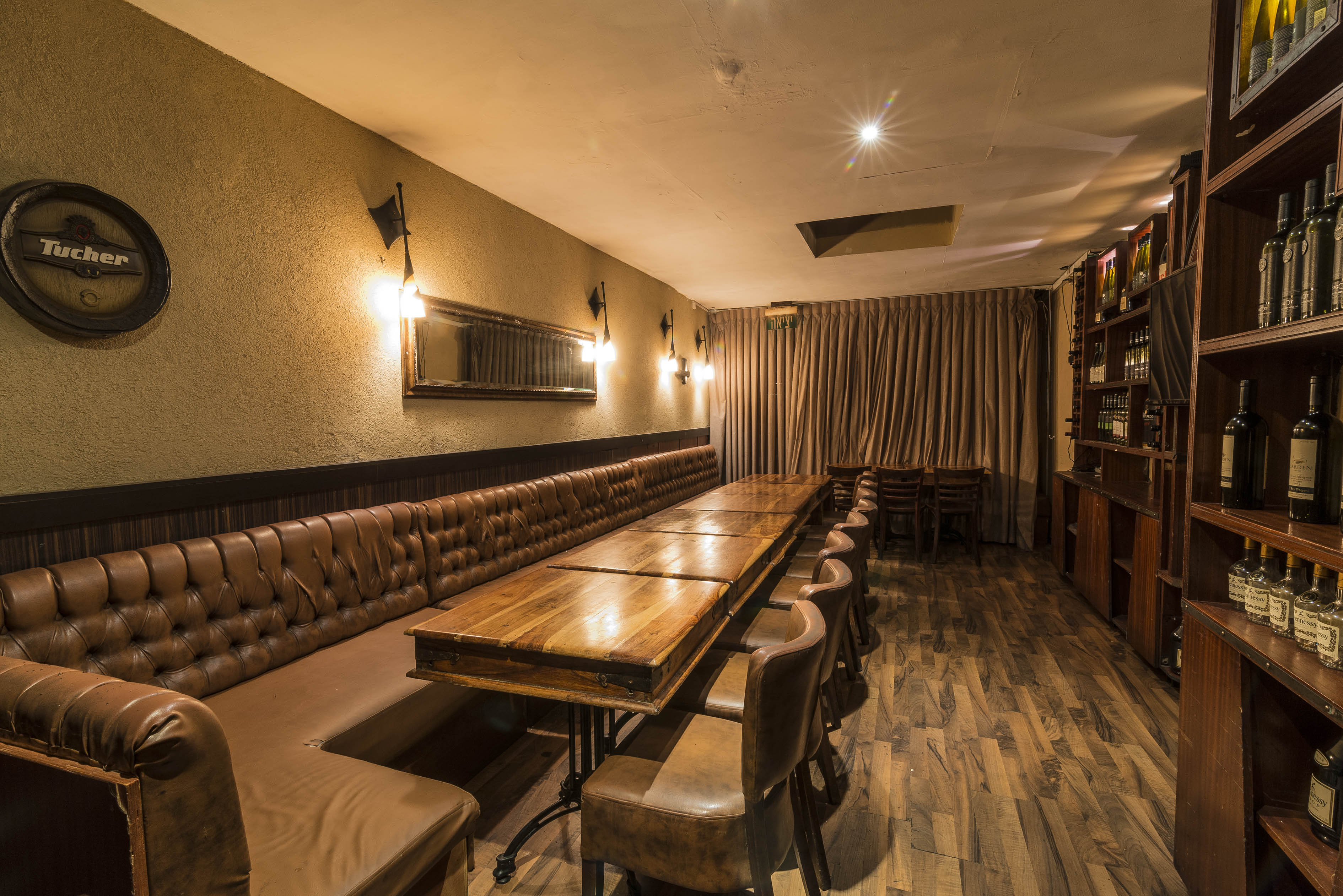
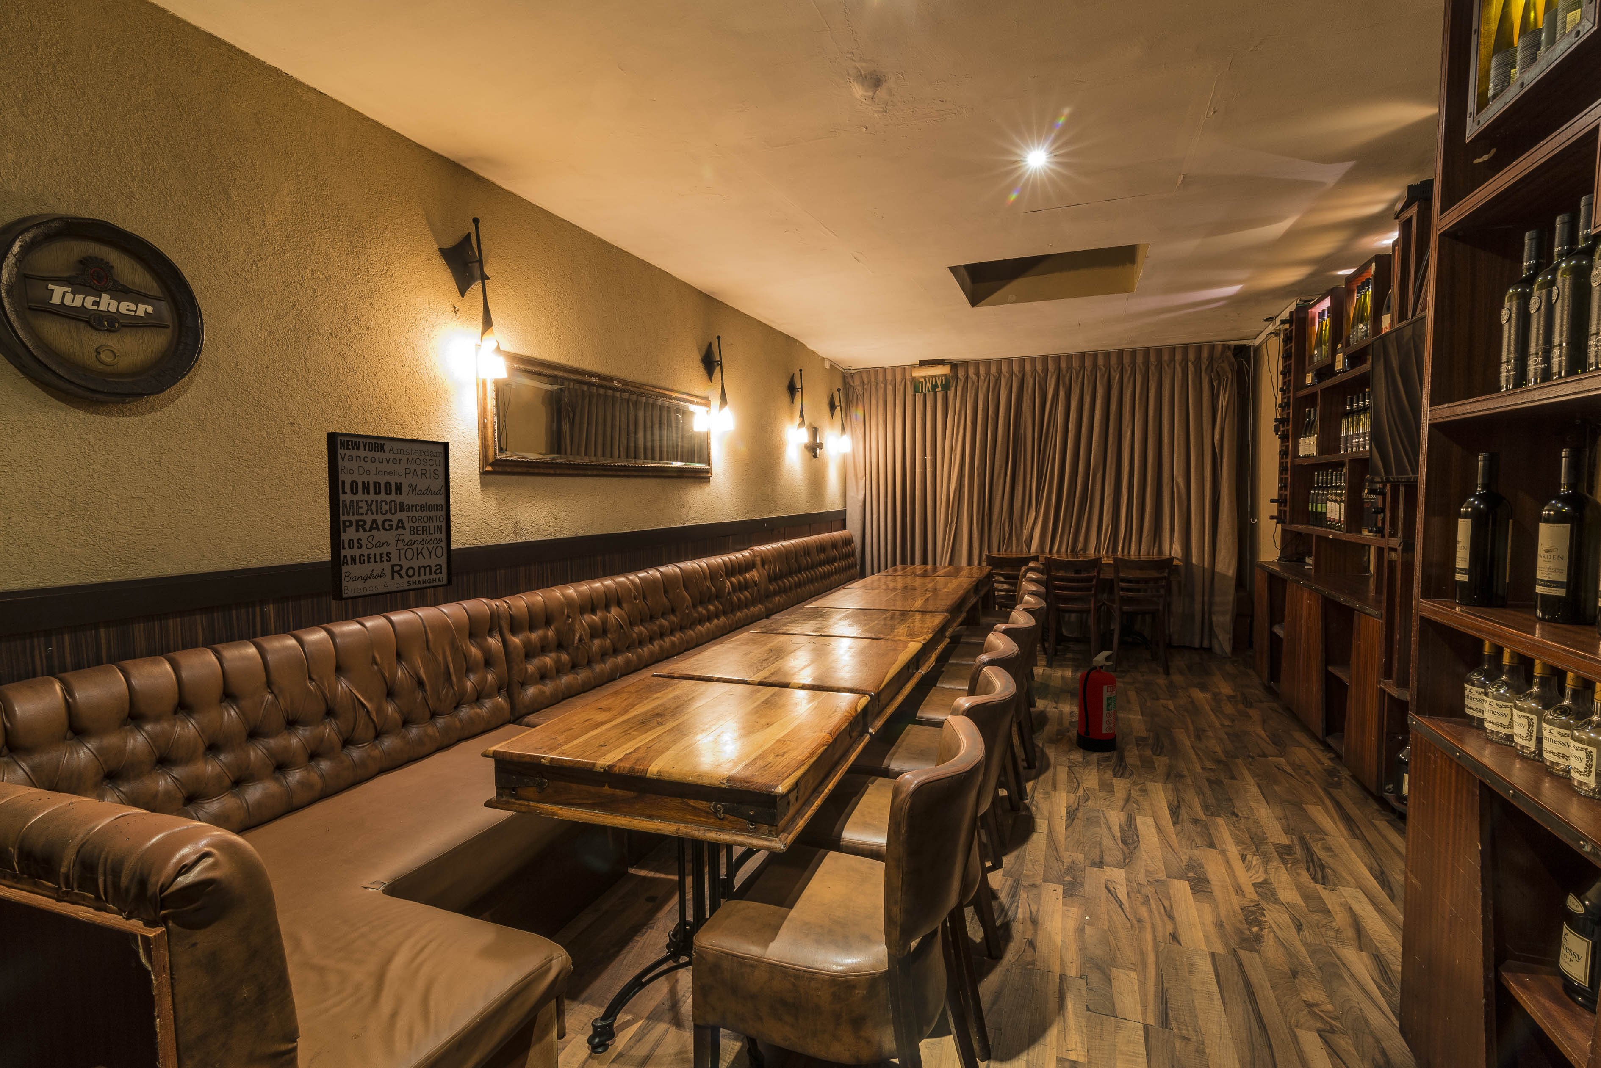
+ wall art [327,431,452,601]
+ fire extinguisher [1075,651,1117,752]
